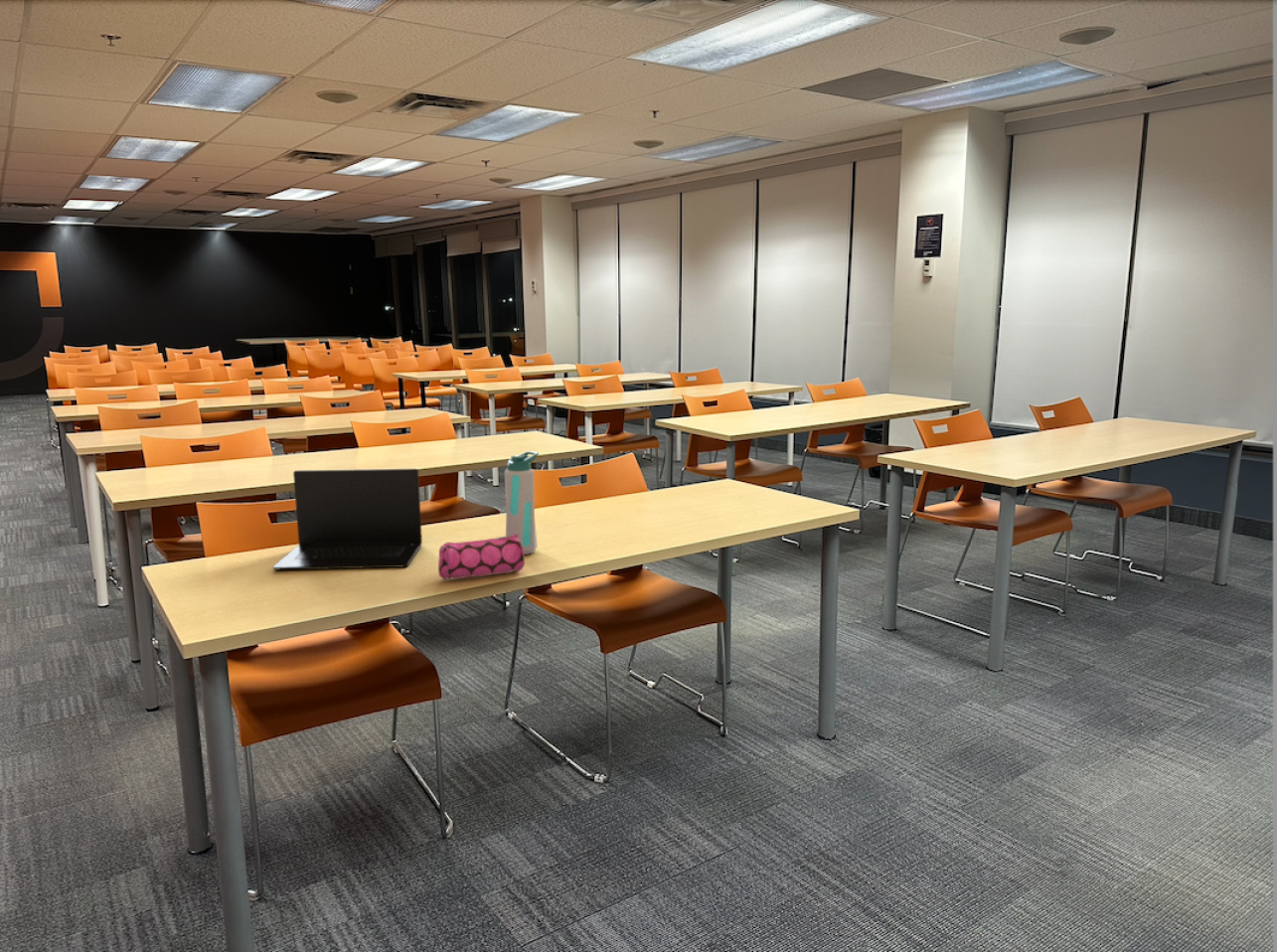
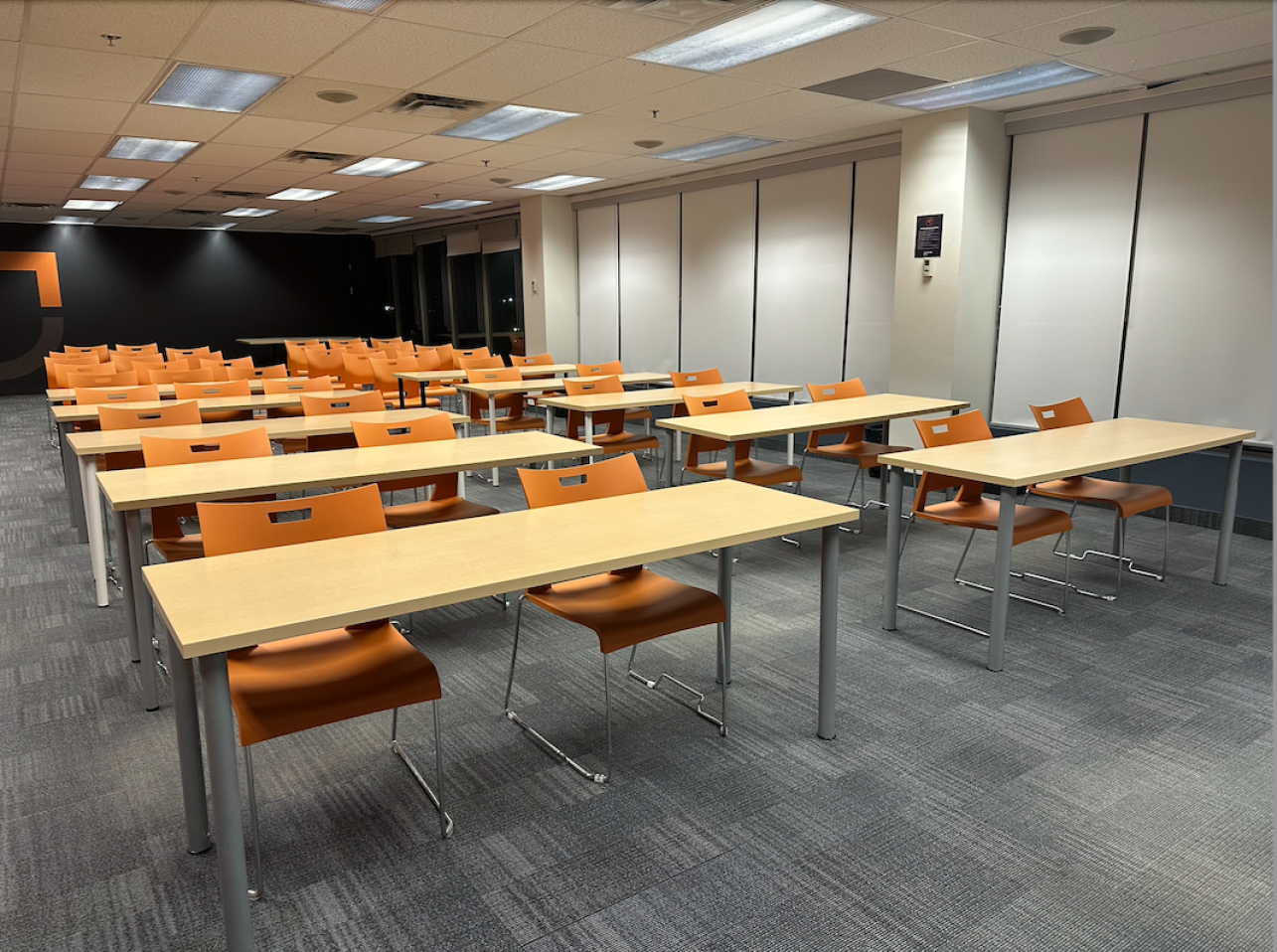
- water bottle [504,450,540,555]
- pencil case [437,533,526,580]
- laptop [272,468,423,571]
